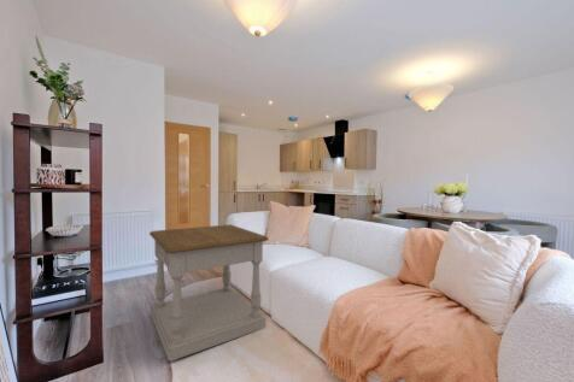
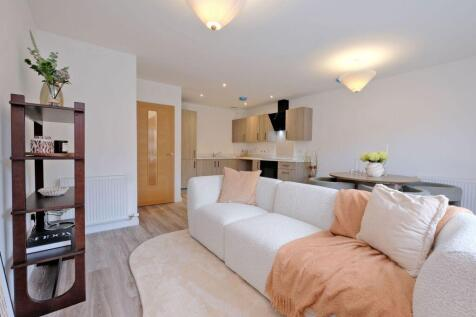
- side table [148,224,270,363]
